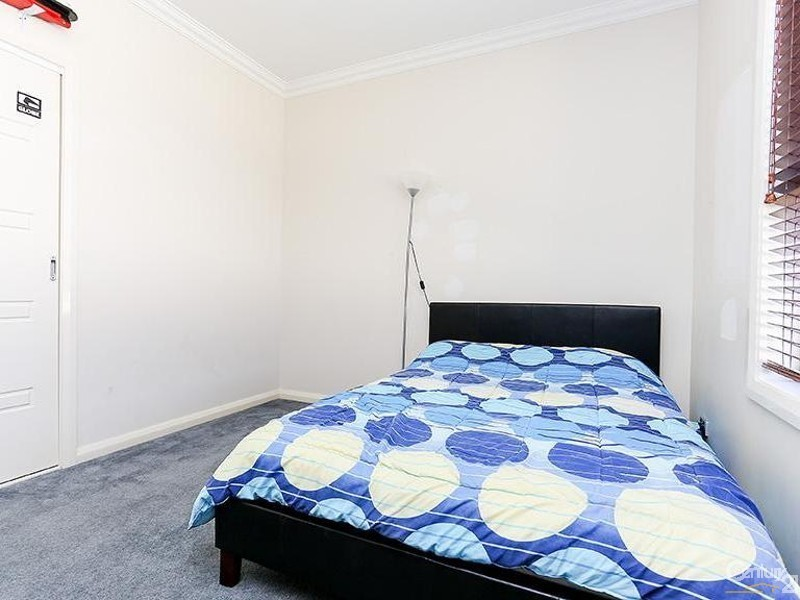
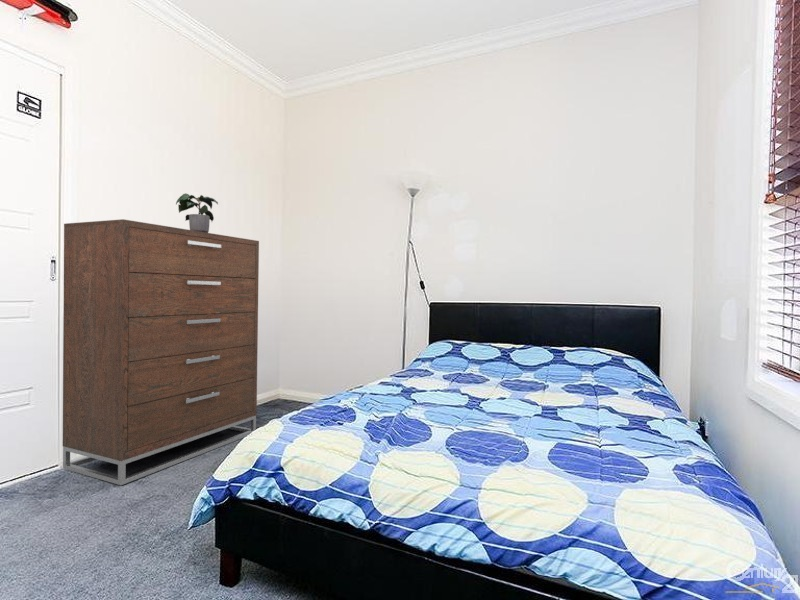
+ dresser [62,218,260,486]
+ potted plant [175,192,219,233]
